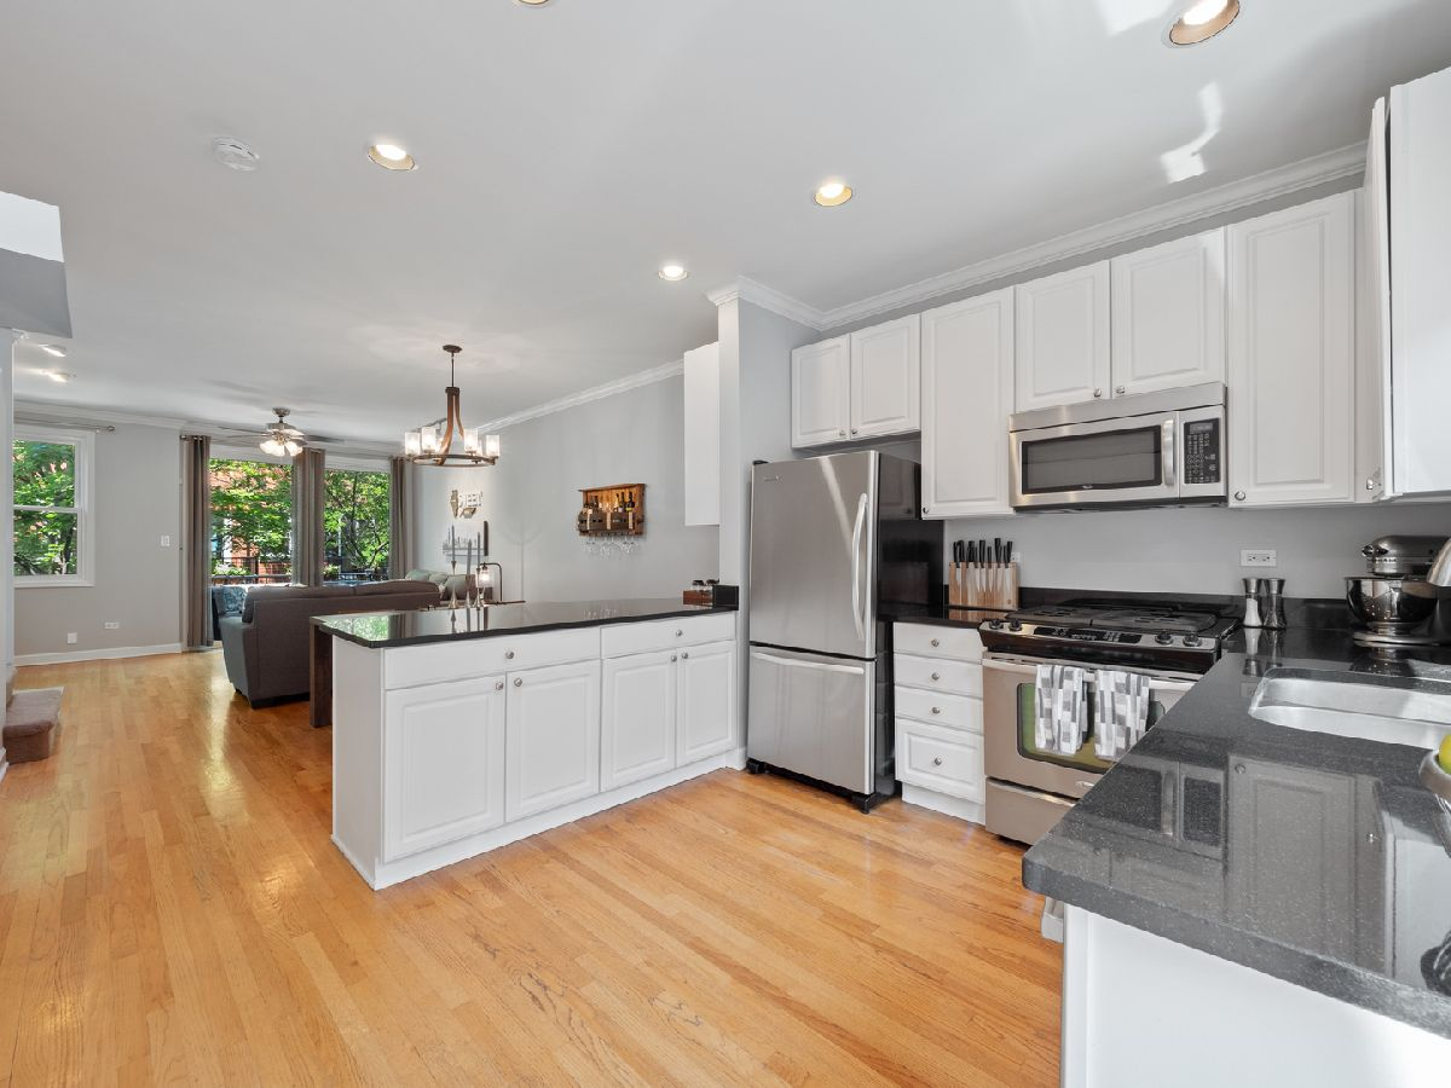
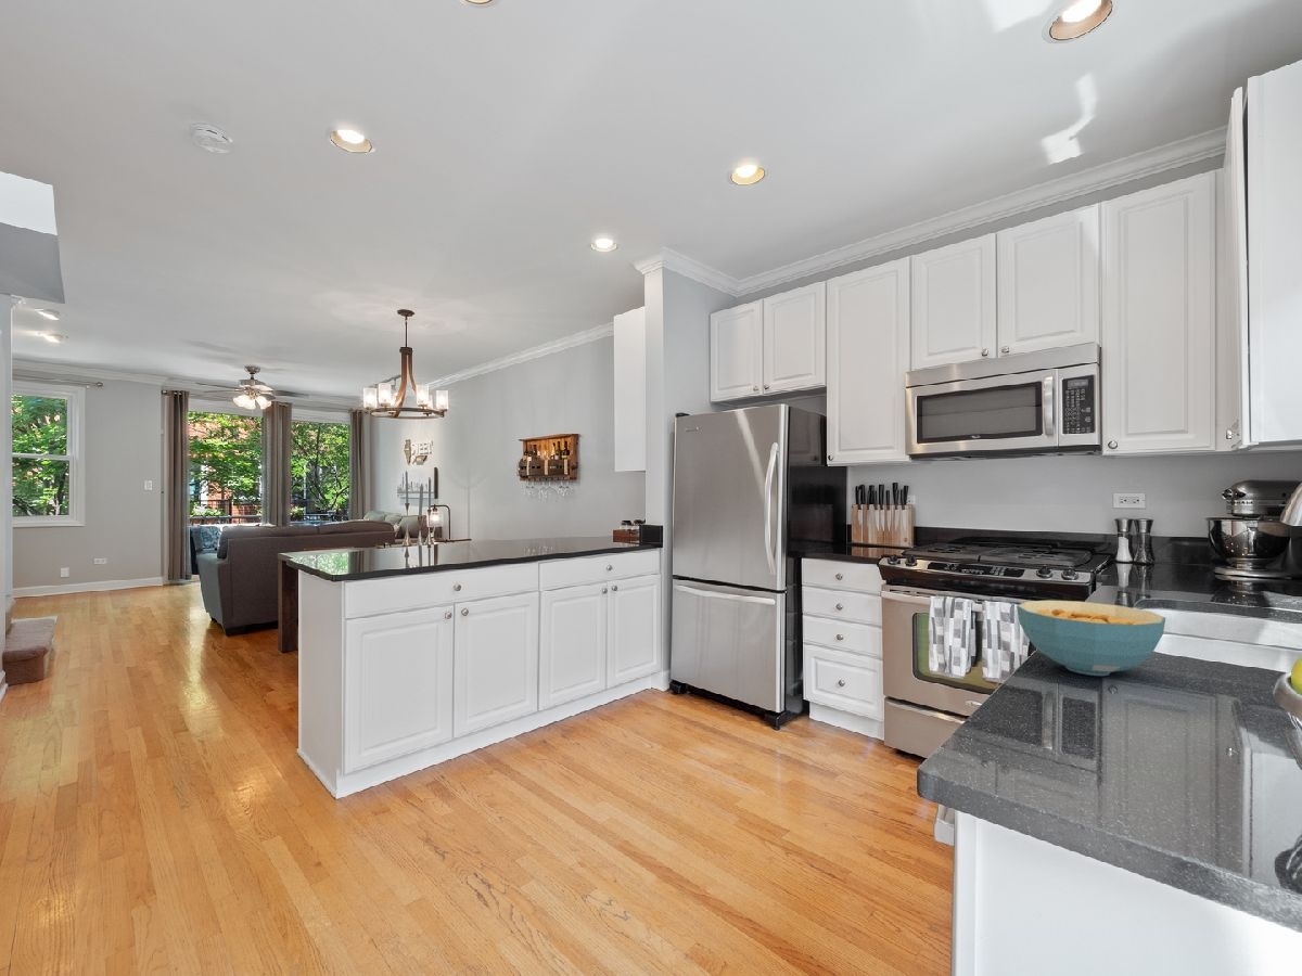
+ cereal bowl [1016,600,1166,677]
